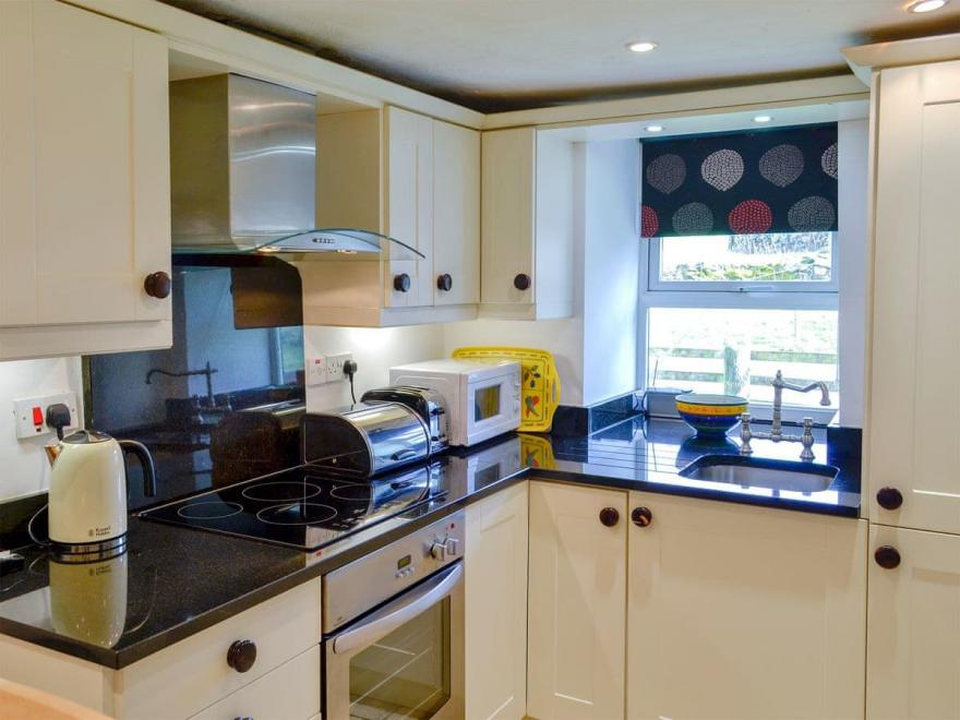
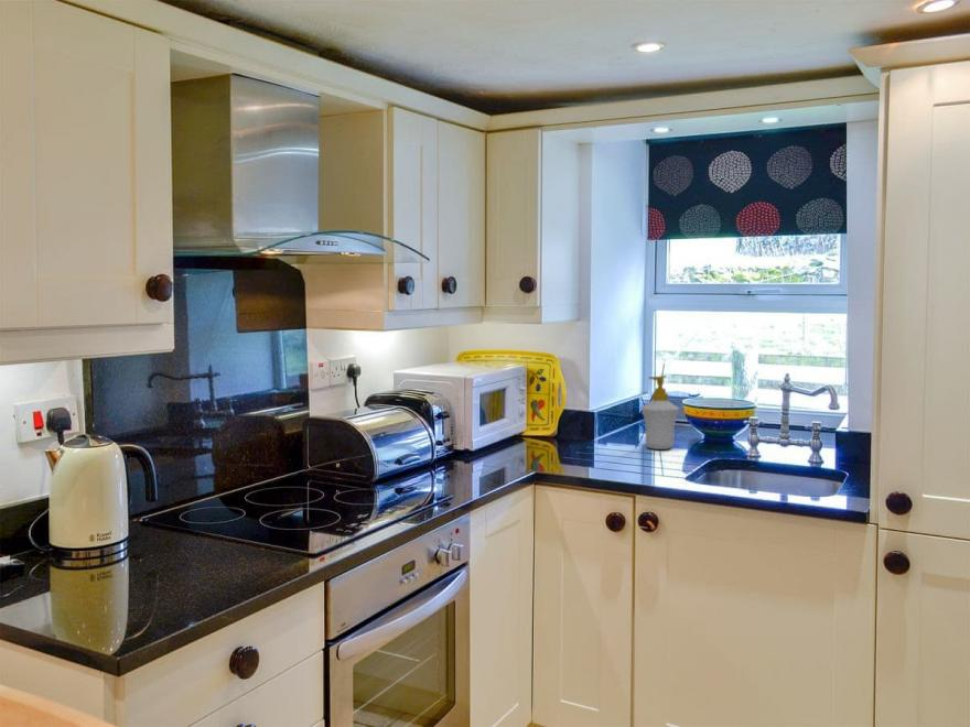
+ soap bottle [640,375,680,451]
